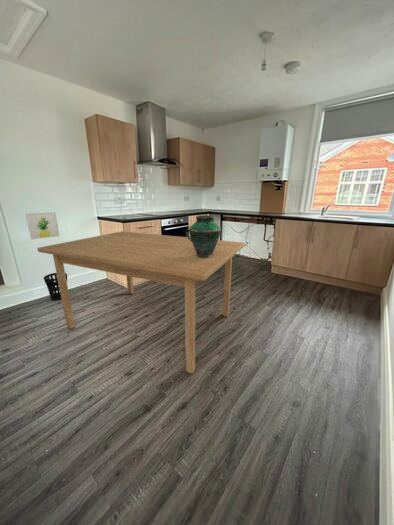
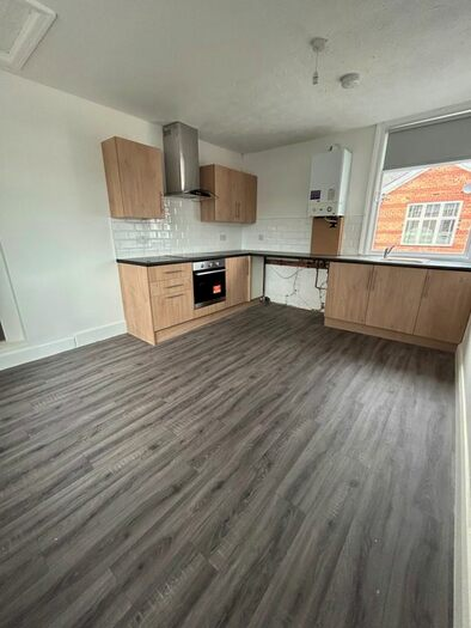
- wall art [25,211,61,241]
- table [36,230,246,375]
- vase [185,214,222,258]
- wastebasket [43,272,68,301]
